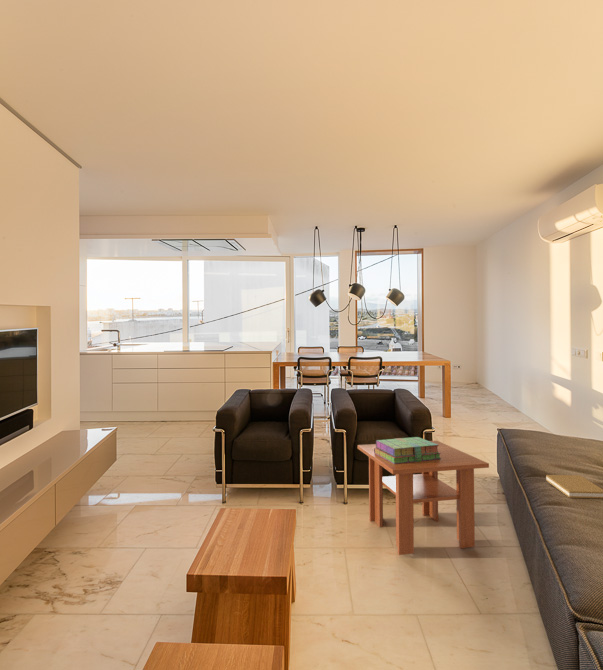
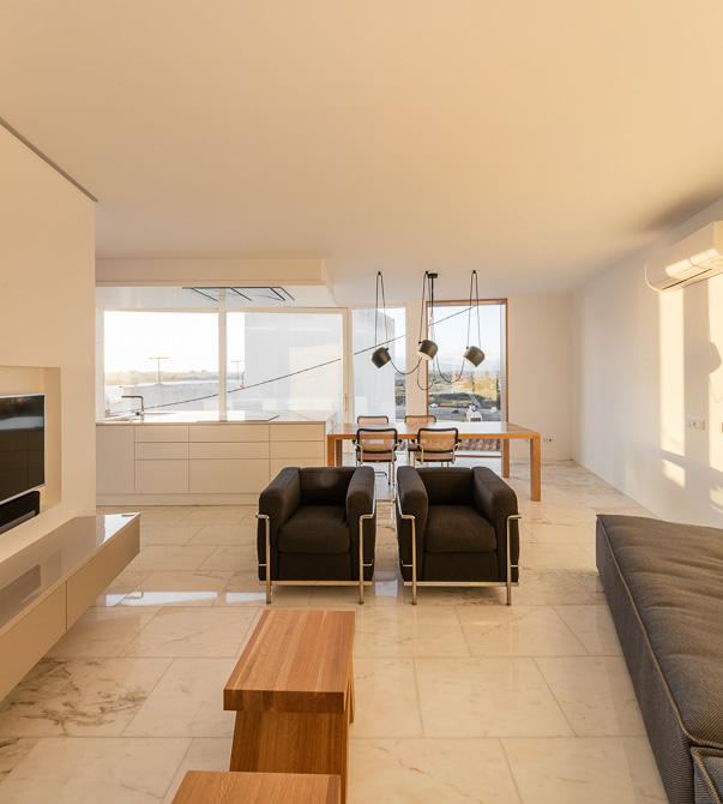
- stack of books [374,436,441,464]
- coffee table [357,440,490,556]
- book [545,474,603,499]
